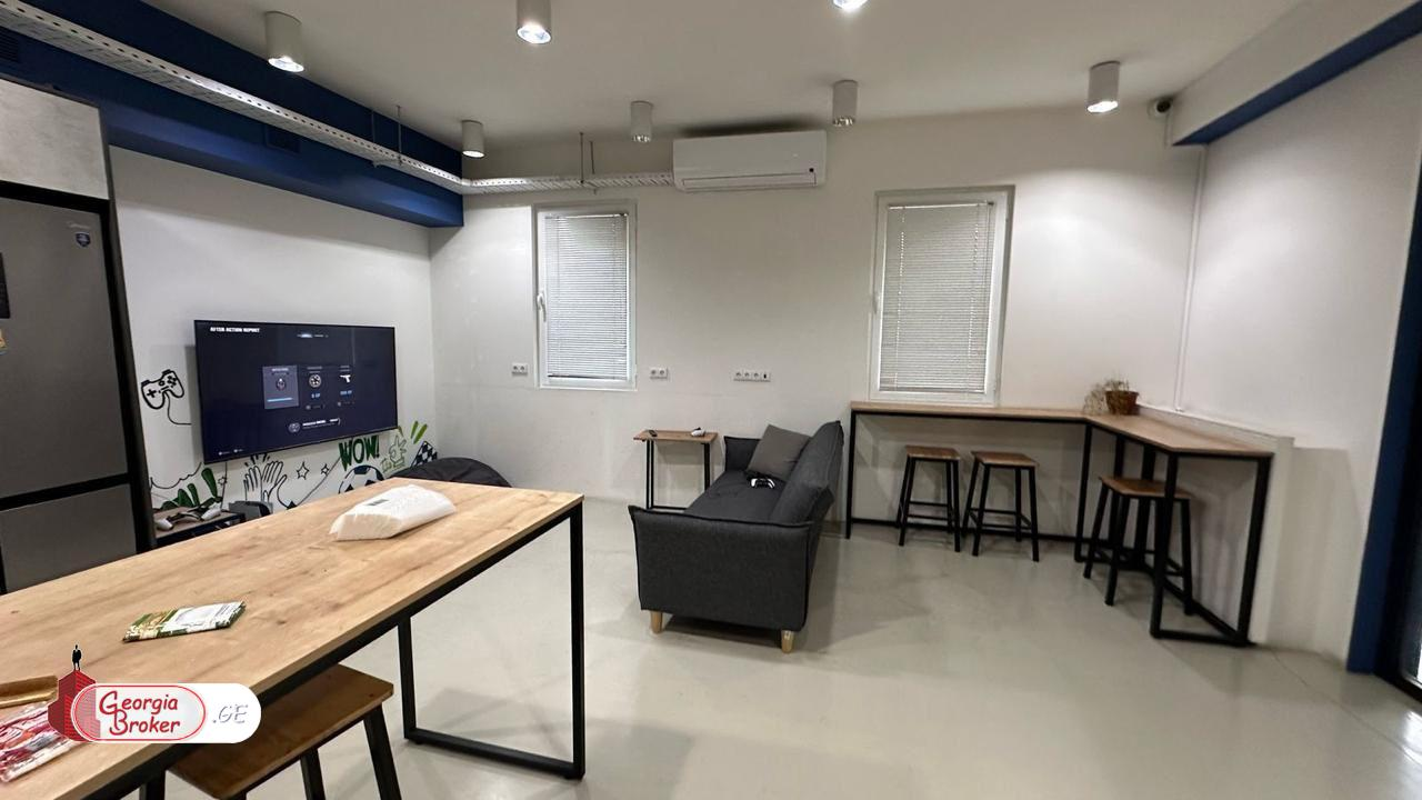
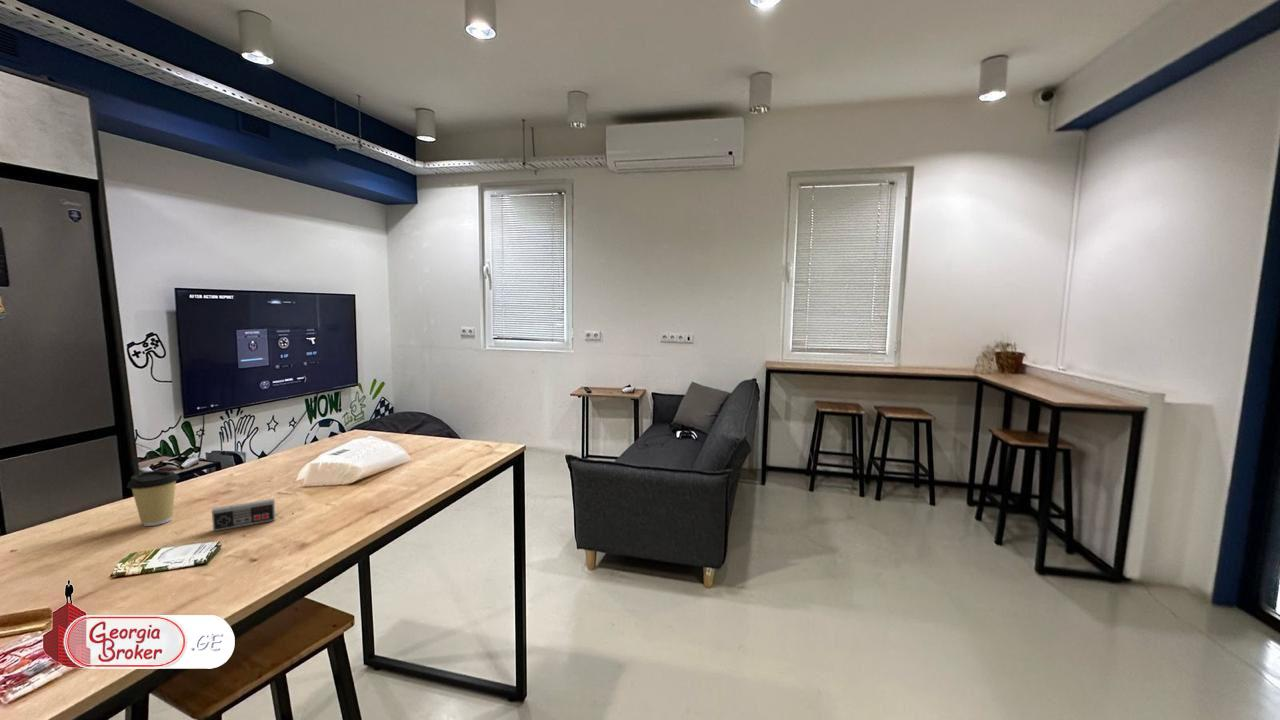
+ coffee cup [126,469,180,527]
+ game controller [211,498,276,532]
